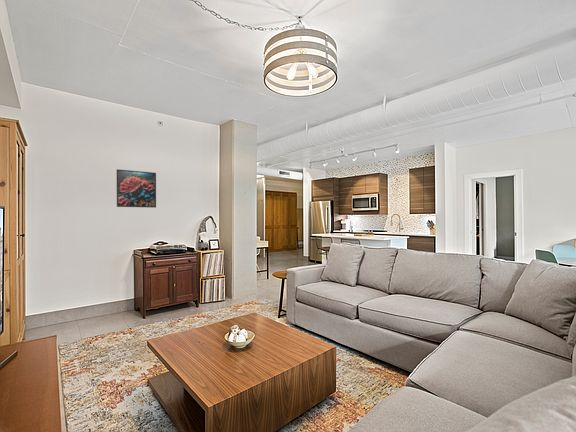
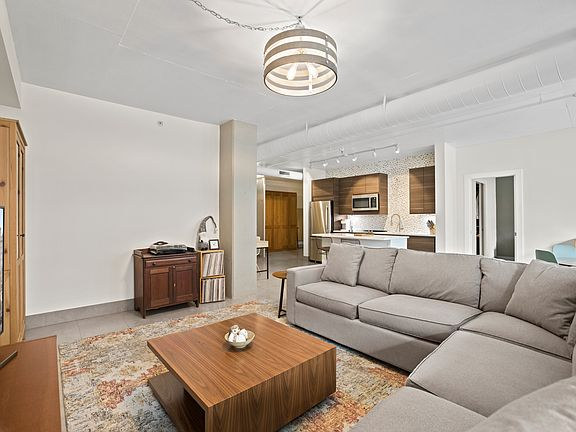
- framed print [116,168,157,209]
